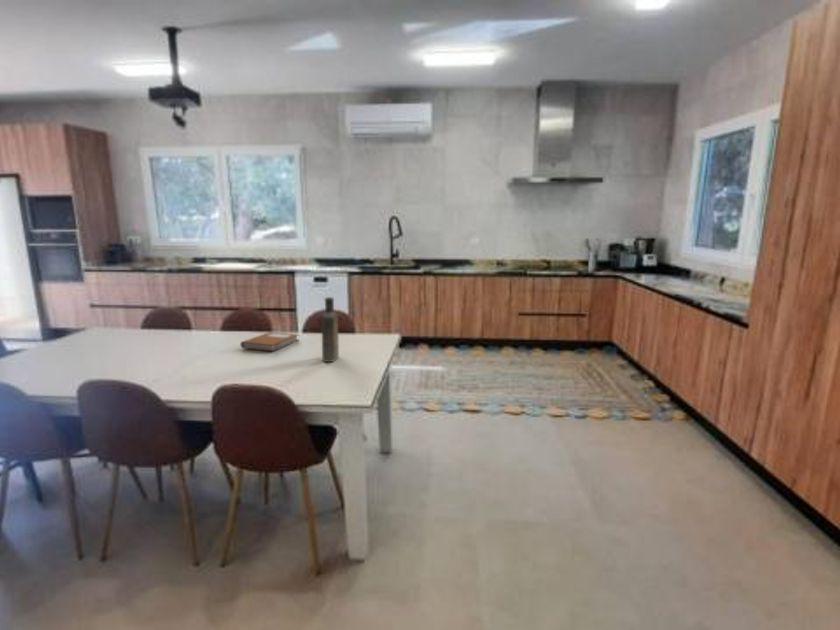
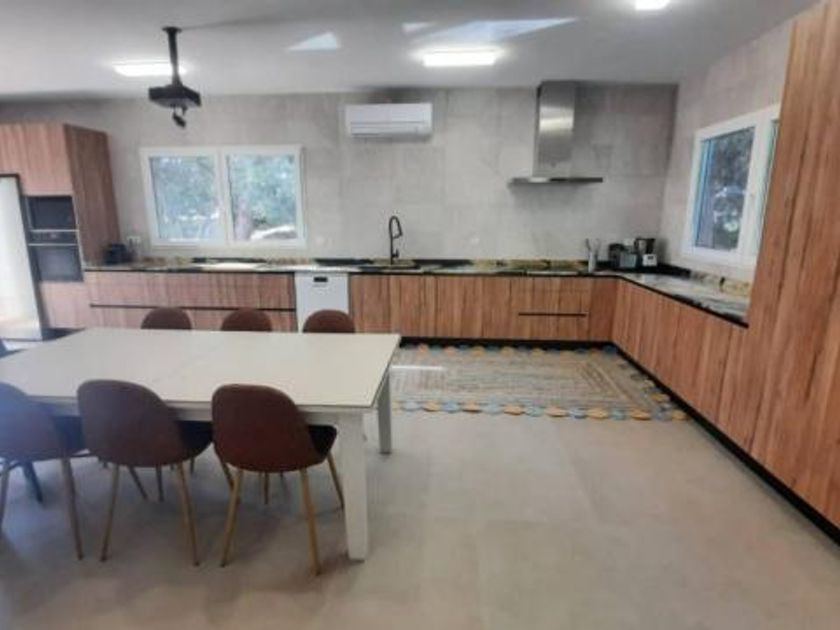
- notebook [240,331,300,352]
- bottle [320,296,340,363]
